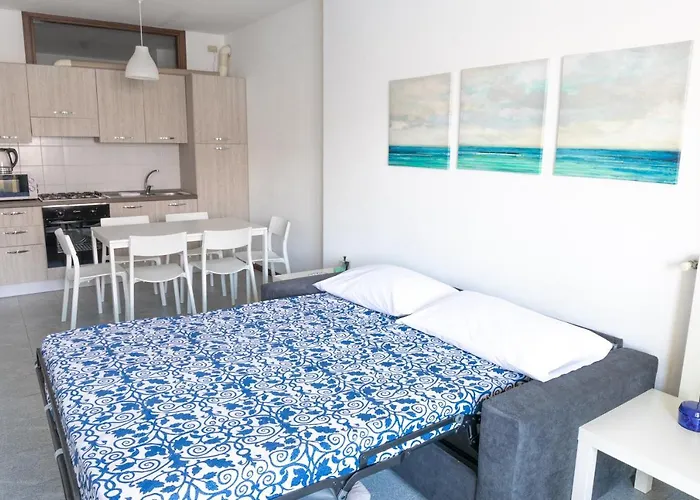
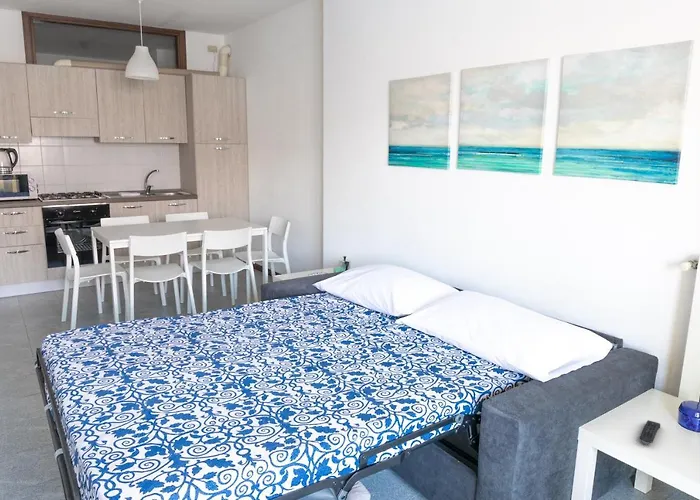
+ remote control [638,419,661,445]
